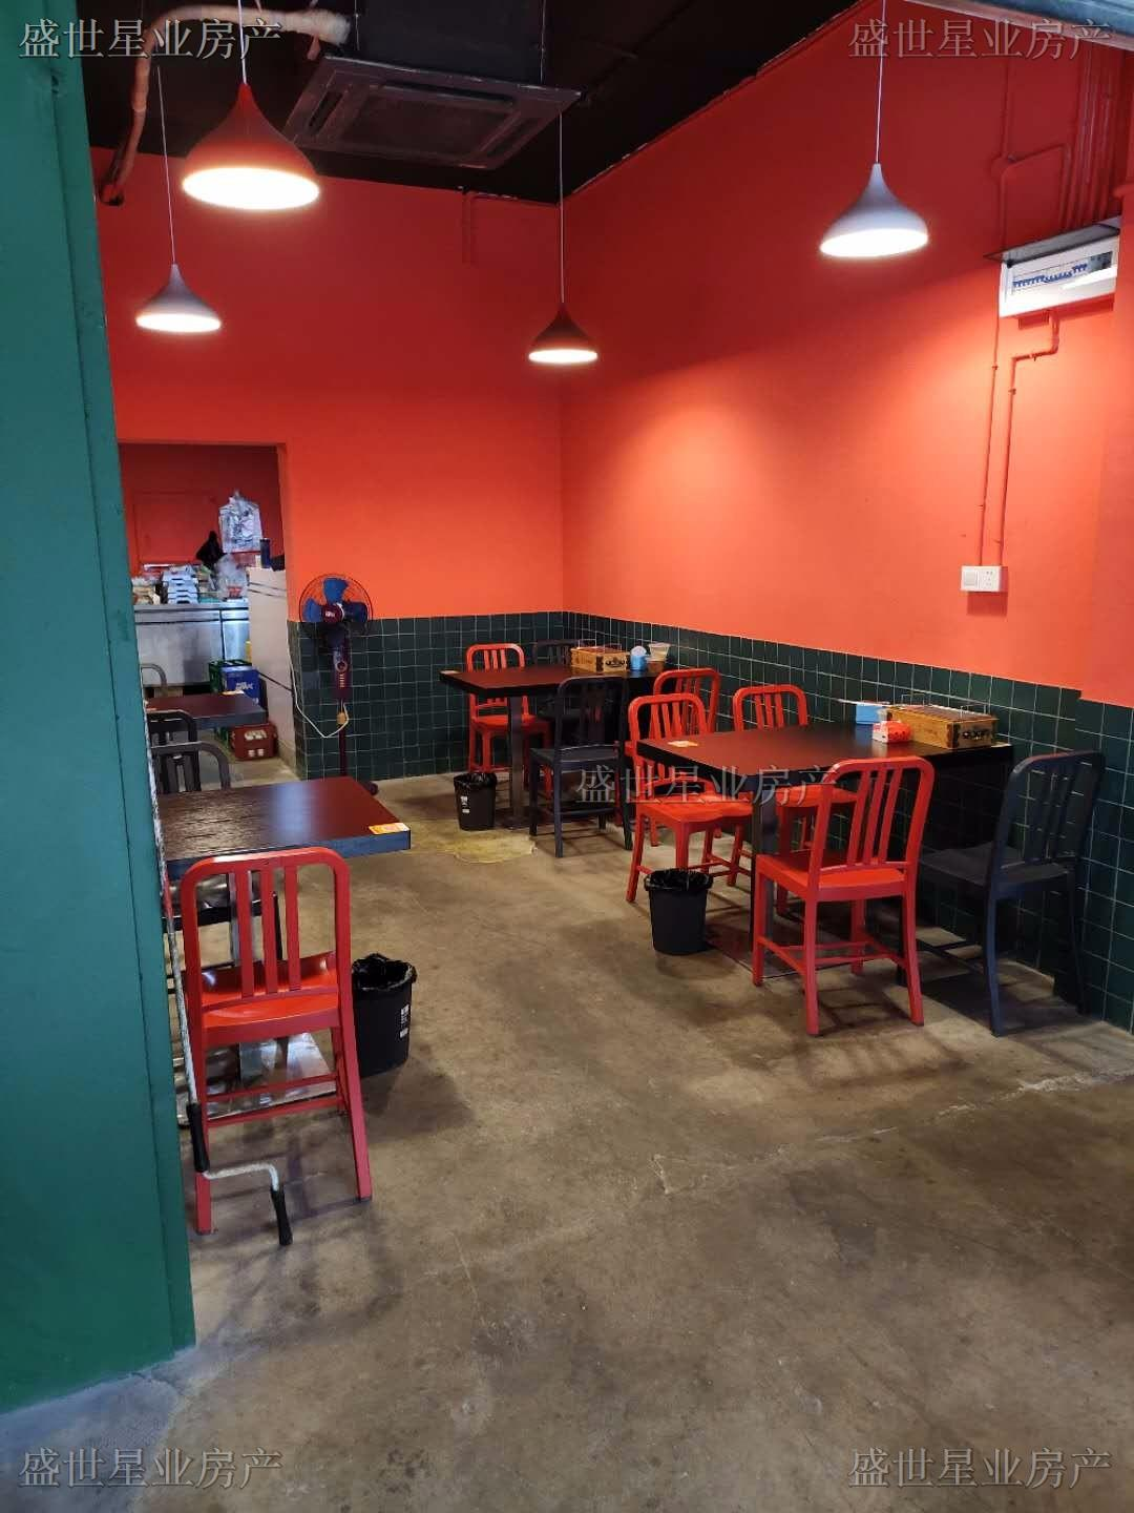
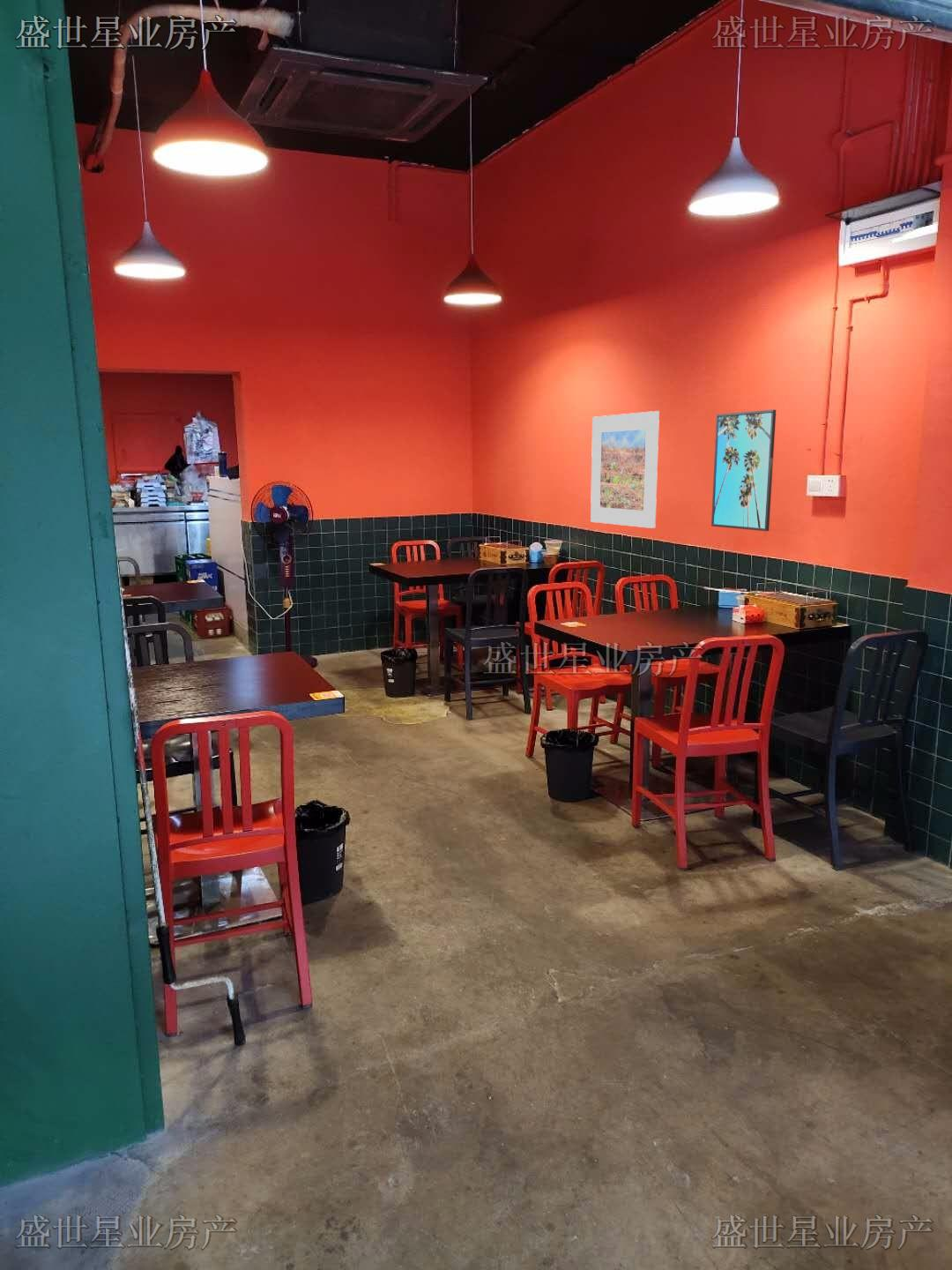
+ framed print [590,410,660,529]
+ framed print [710,409,777,532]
